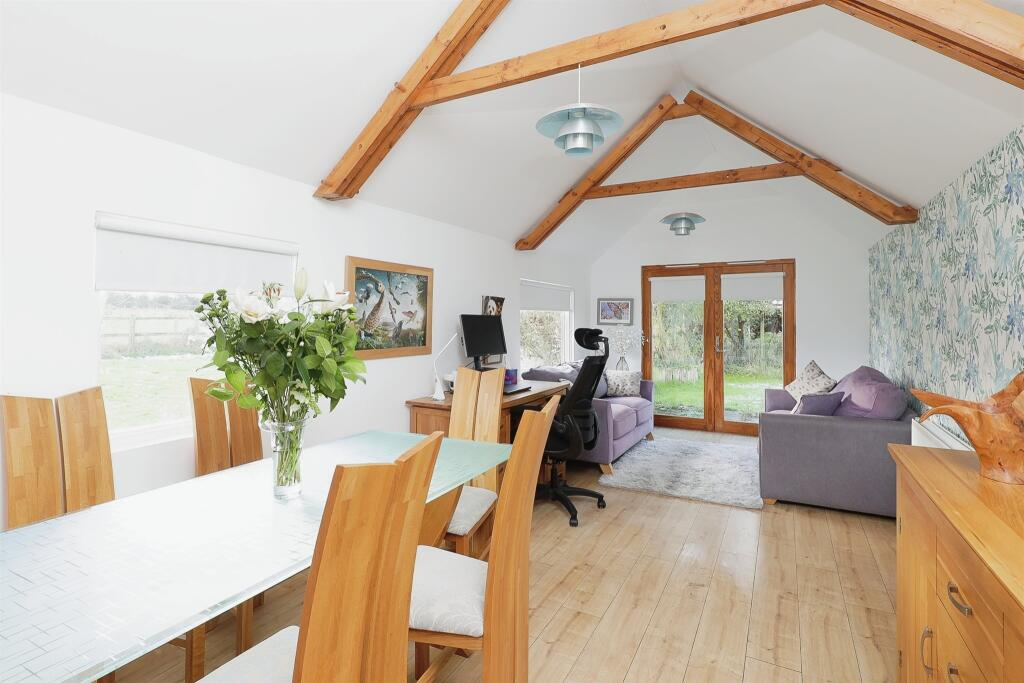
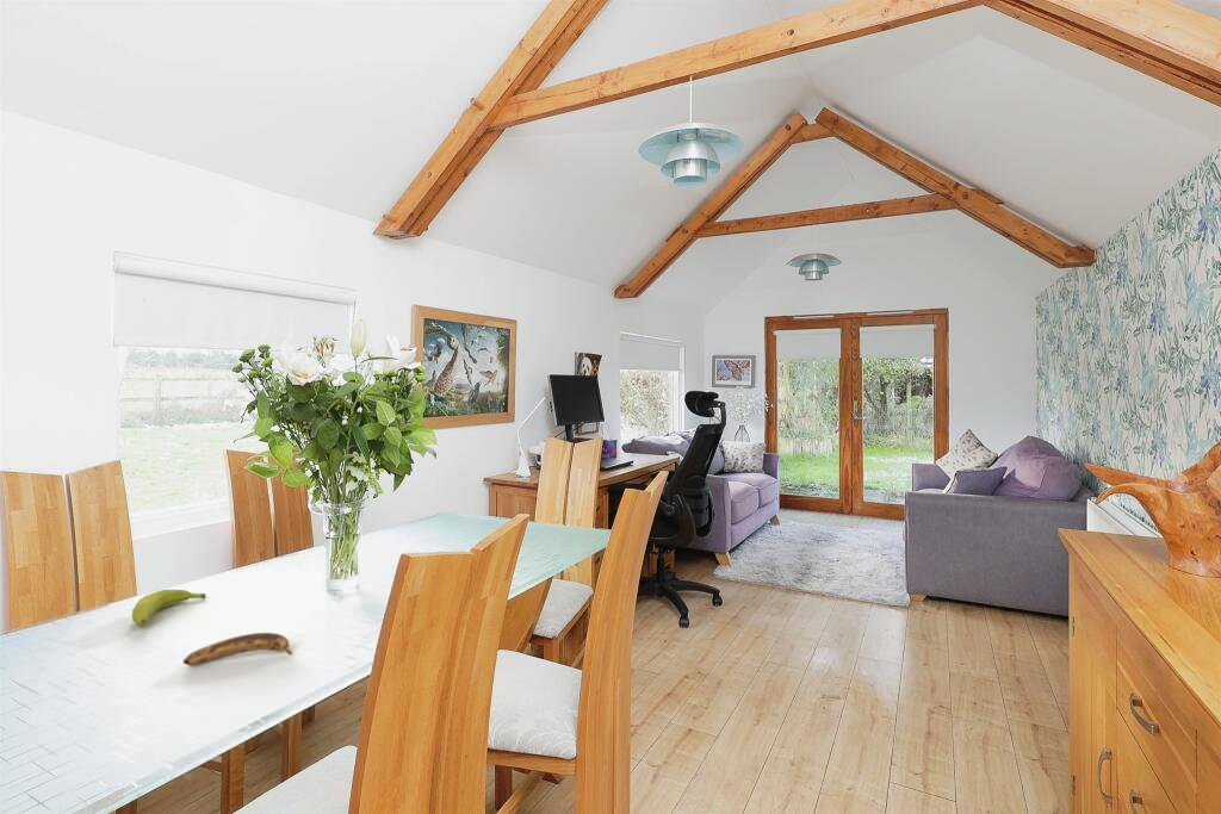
+ banana [182,632,293,667]
+ fruit [131,589,206,628]
